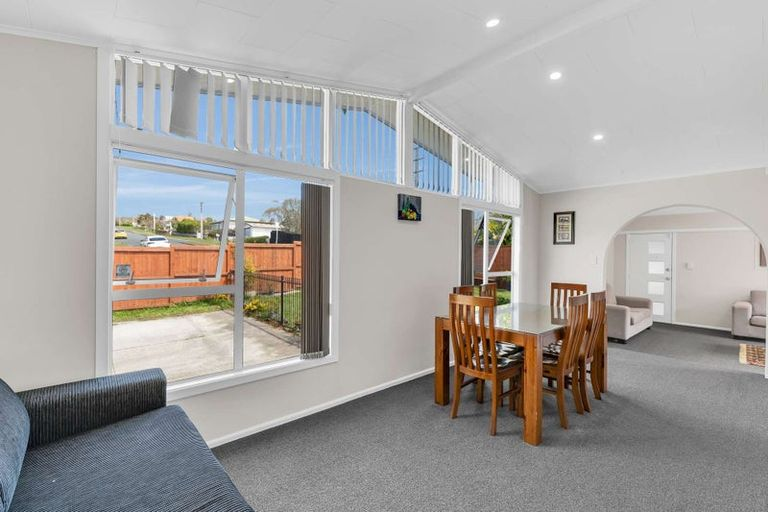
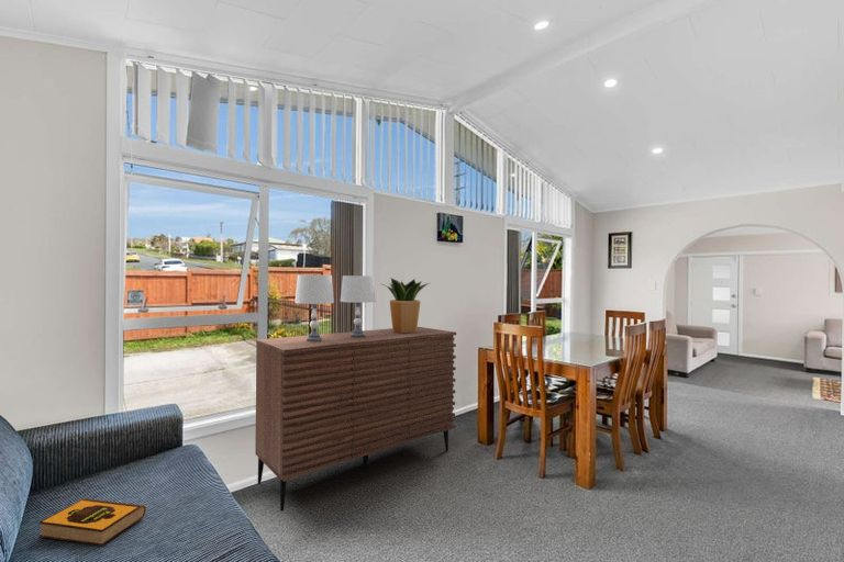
+ sideboard [254,326,457,513]
+ table lamp [295,273,377,341]
+ hardback book [37,497,147,547]
+ potted plant [381,277,432,333]
